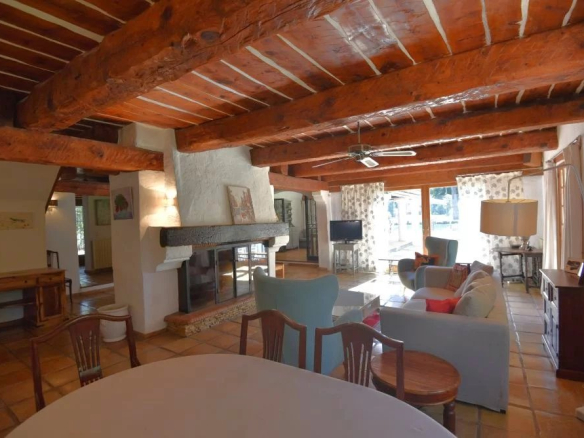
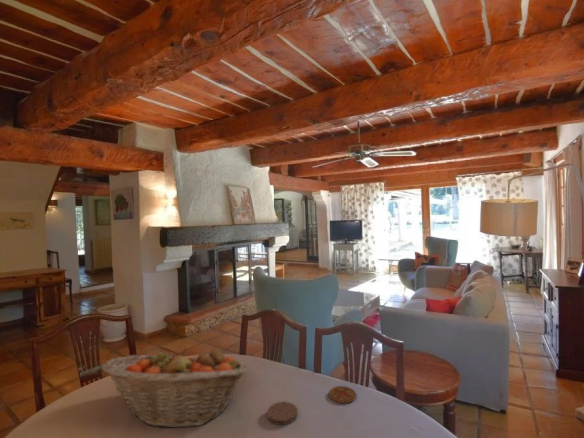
+ coaster [266,401,298,426]
+ coaster [328,385,357,404]
+ fruit basket [100,346,248,429]
